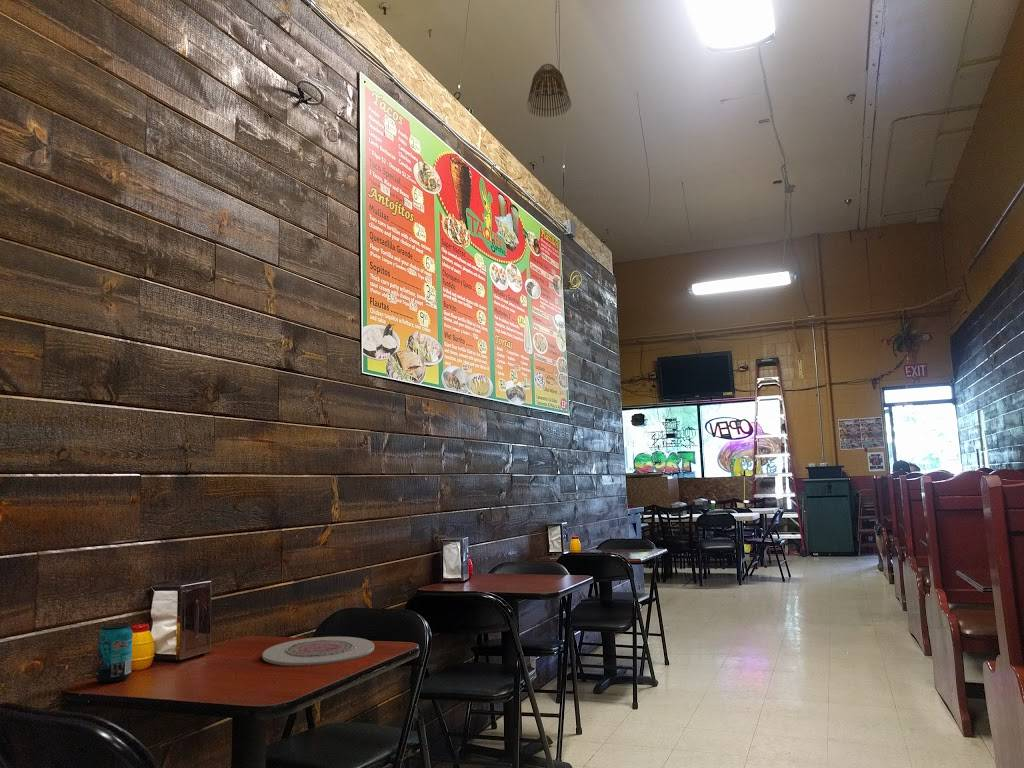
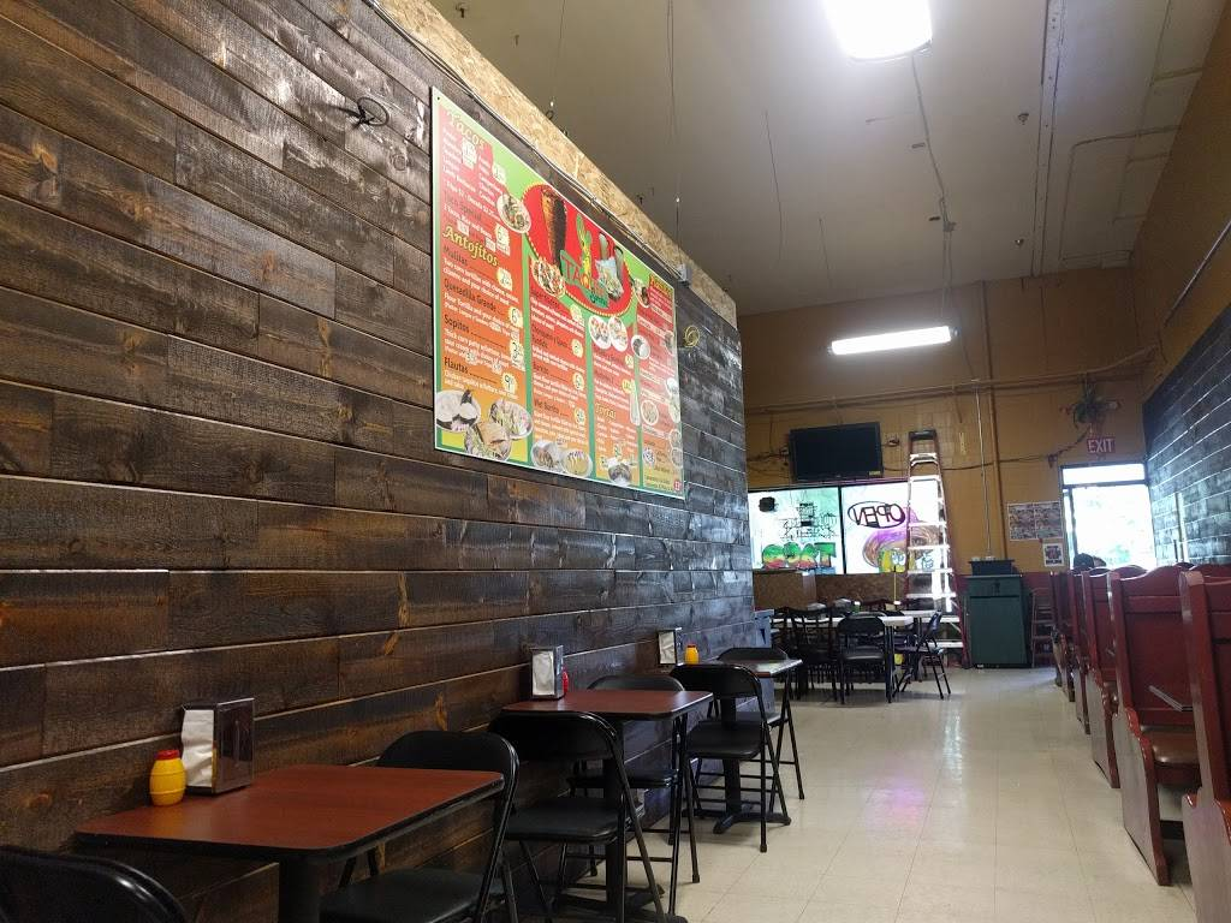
- lamp shade [525,63,572,118]
- beverage can [95,622,134,684]
- plate [261,636,375,667]
